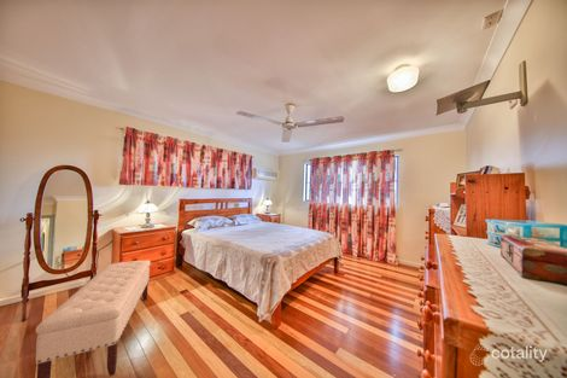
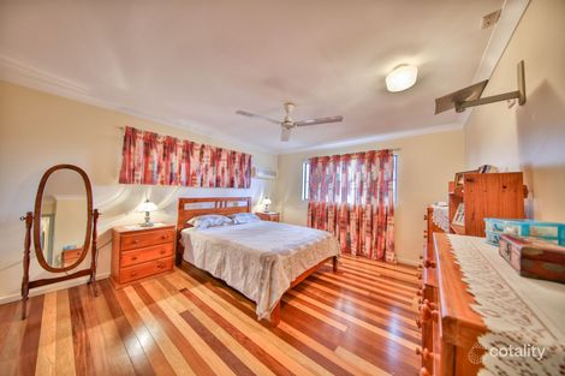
- bench [34,258,152,378]
